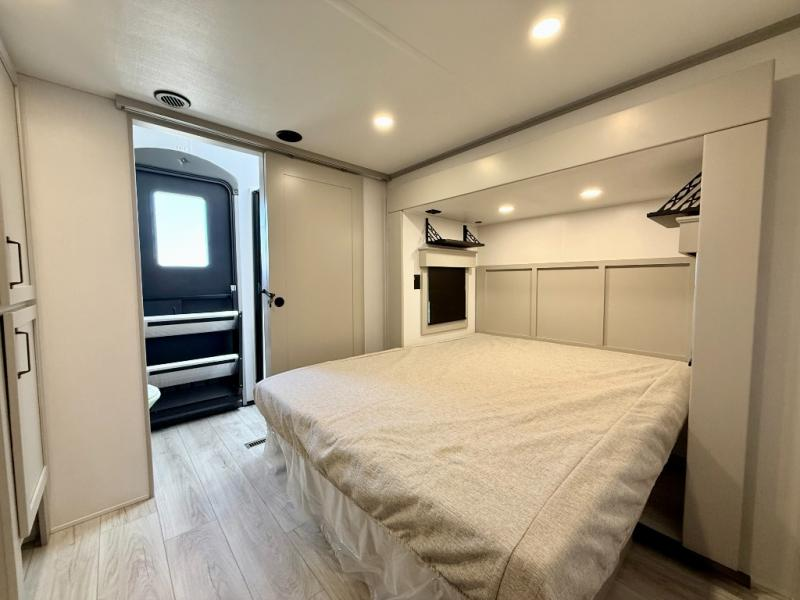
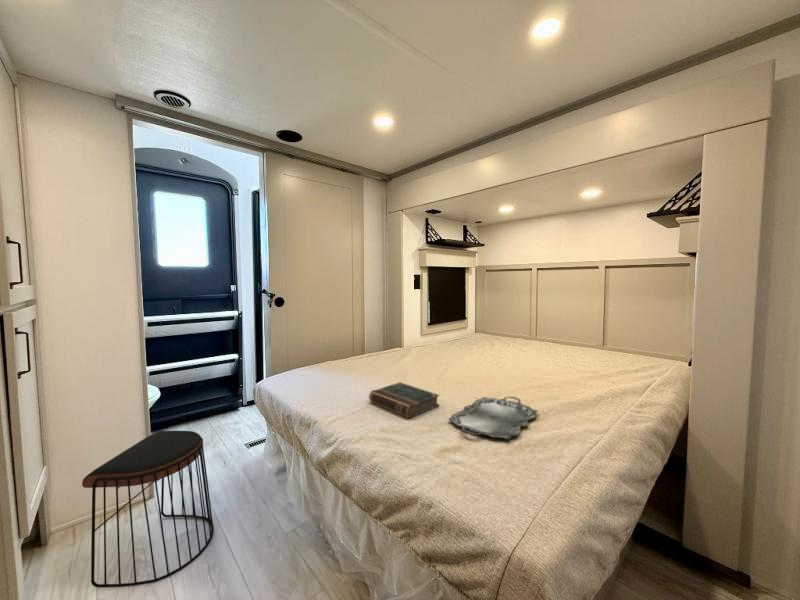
+ stool [81,430,215,588]
+ book [368,381,440,419]
+ serving tray [448,396,539,440]
